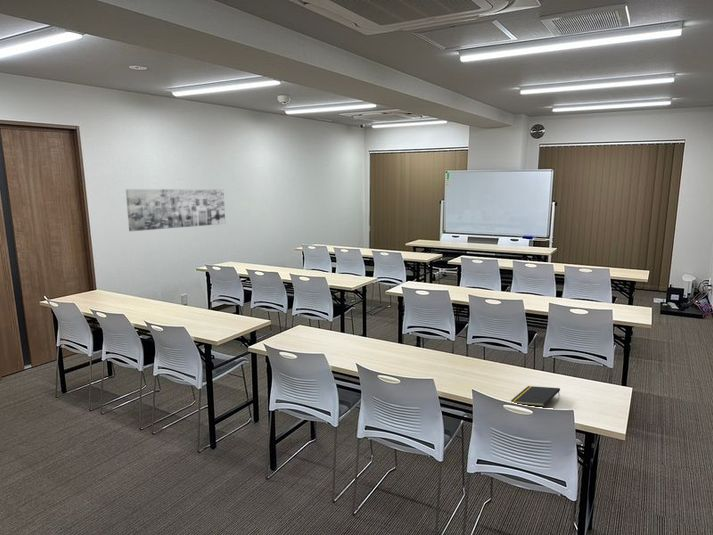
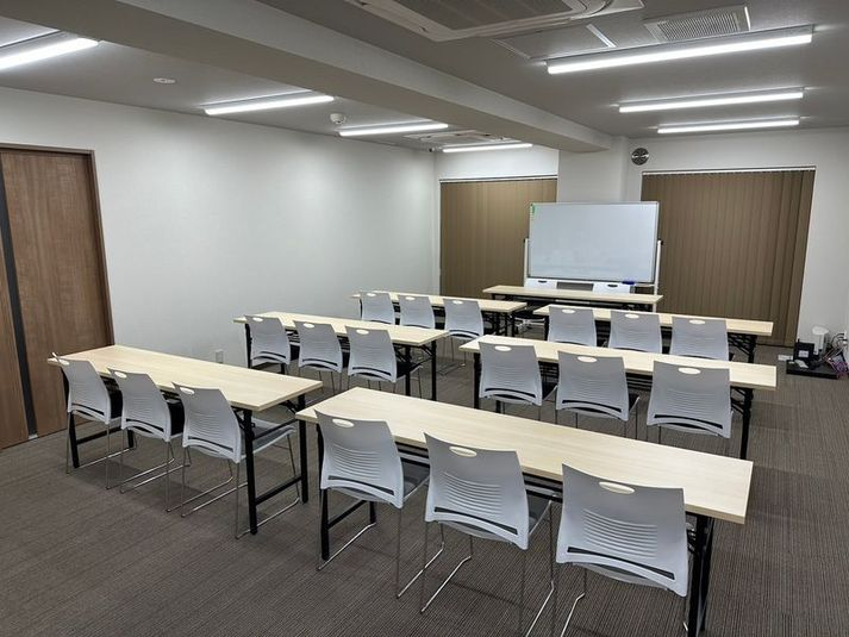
- wall art [125,188,226,232]
- notepad [510,385,561,407]
